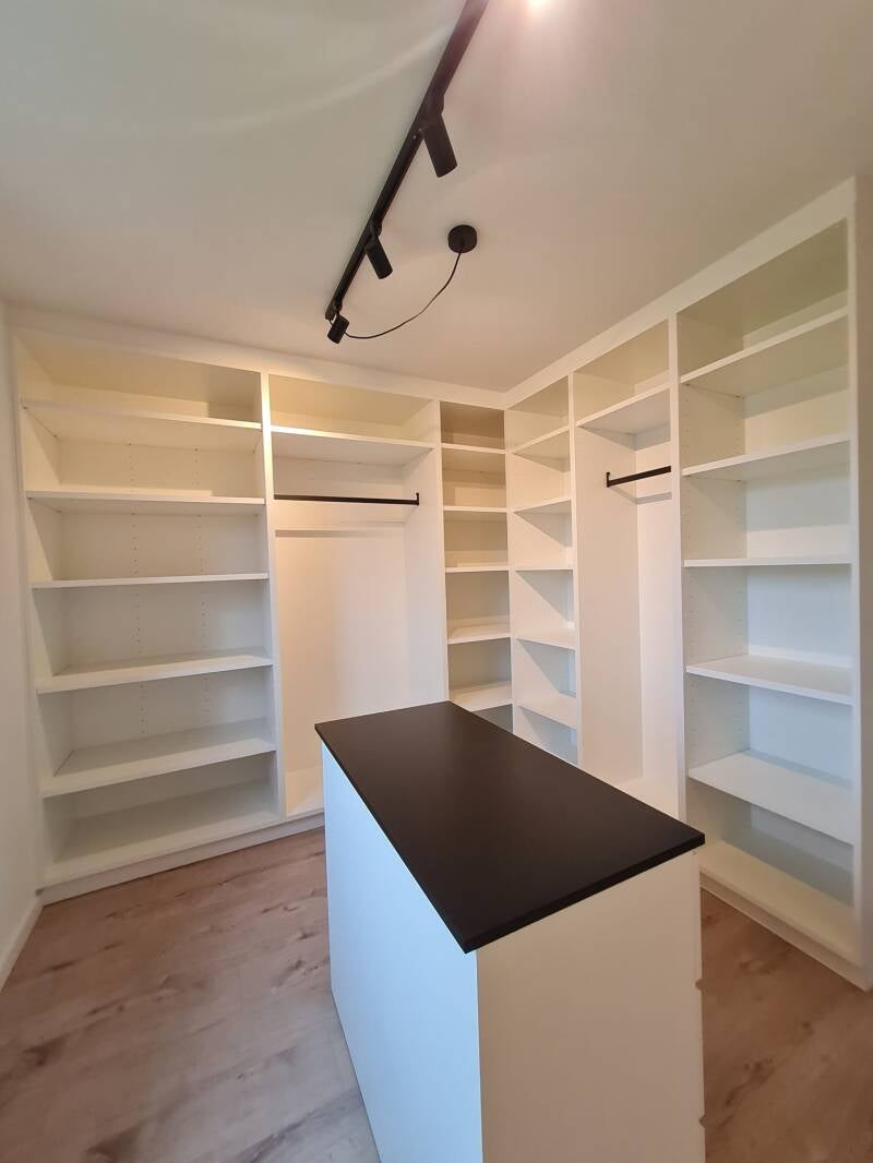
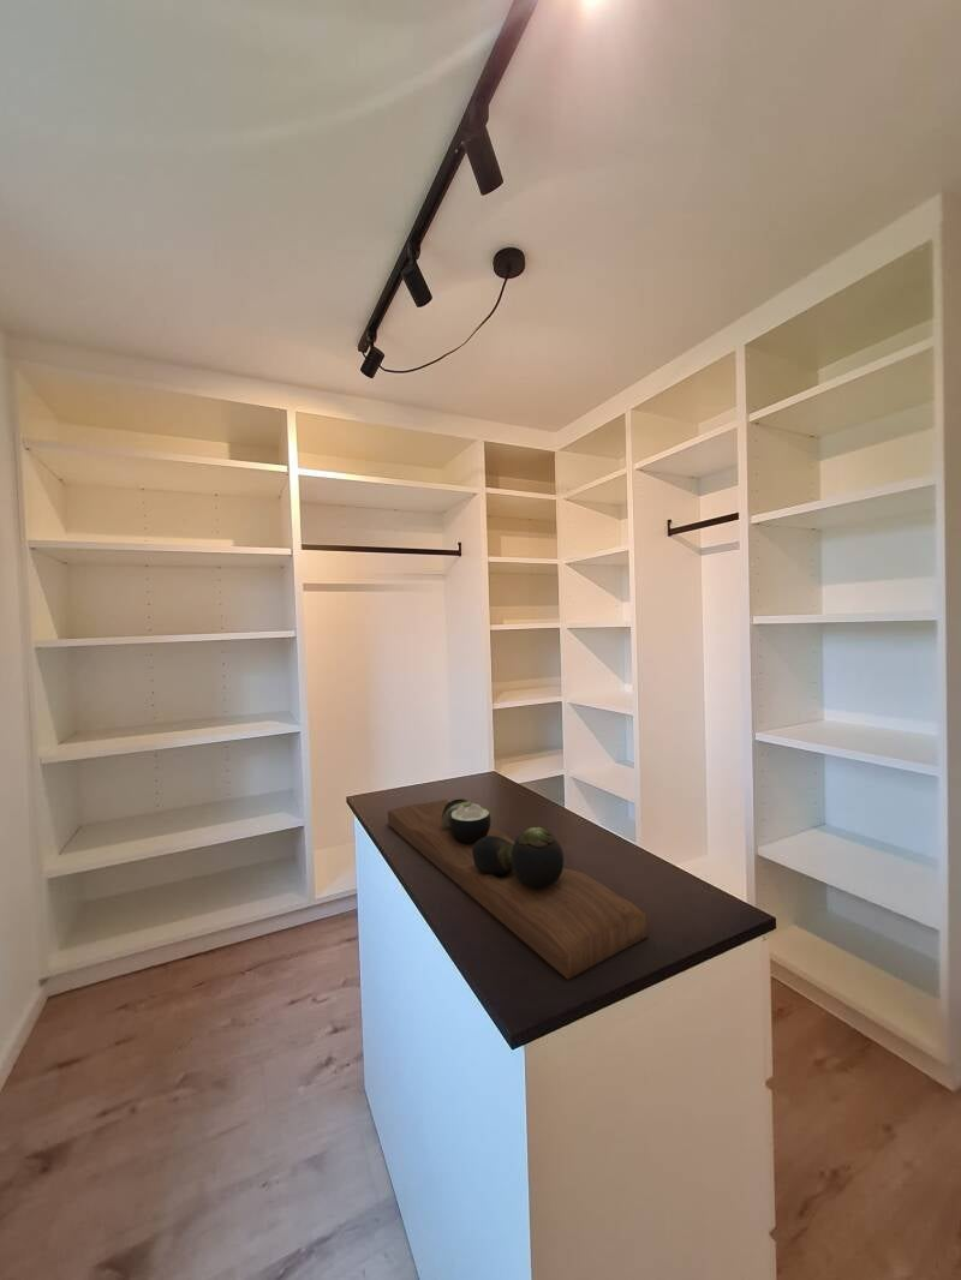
+ decorative tray [387,798,649,981]
